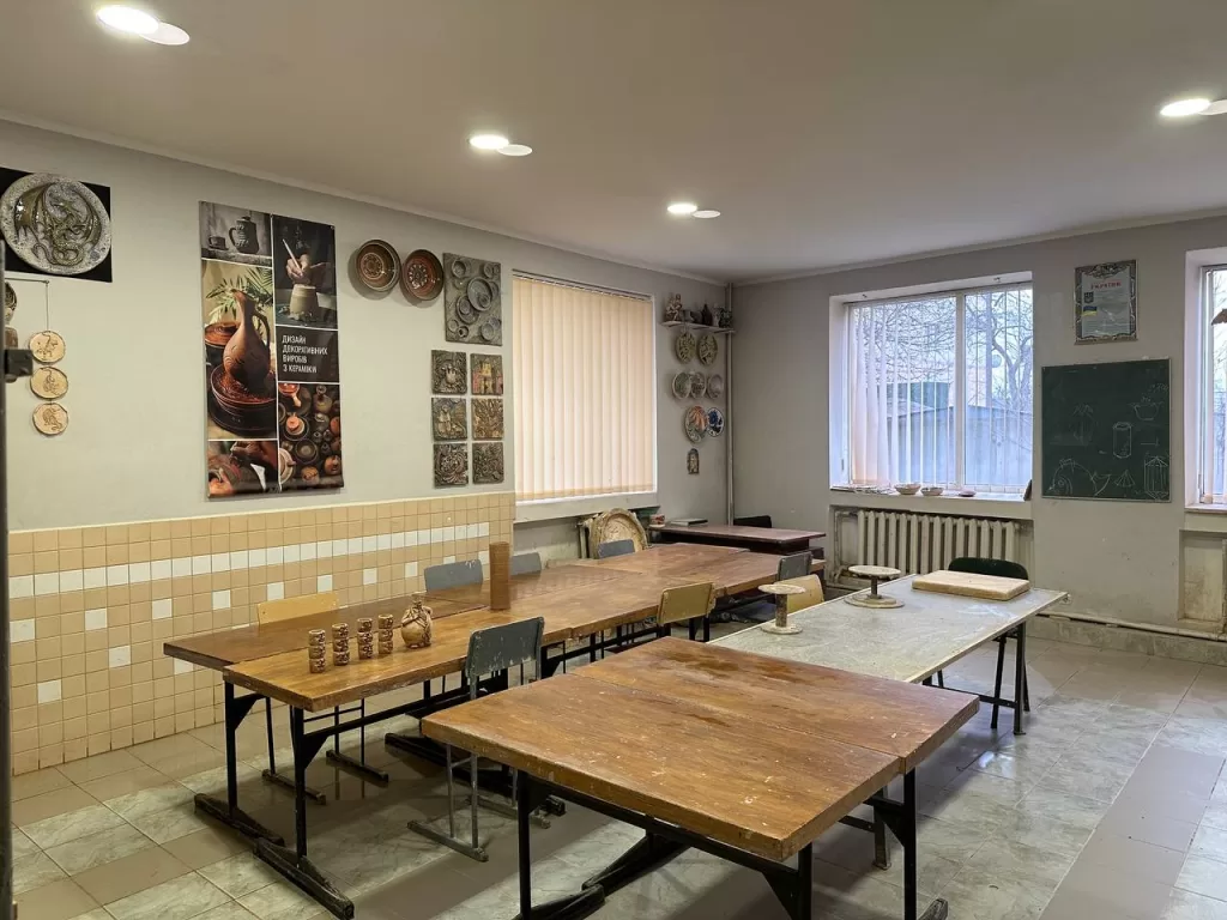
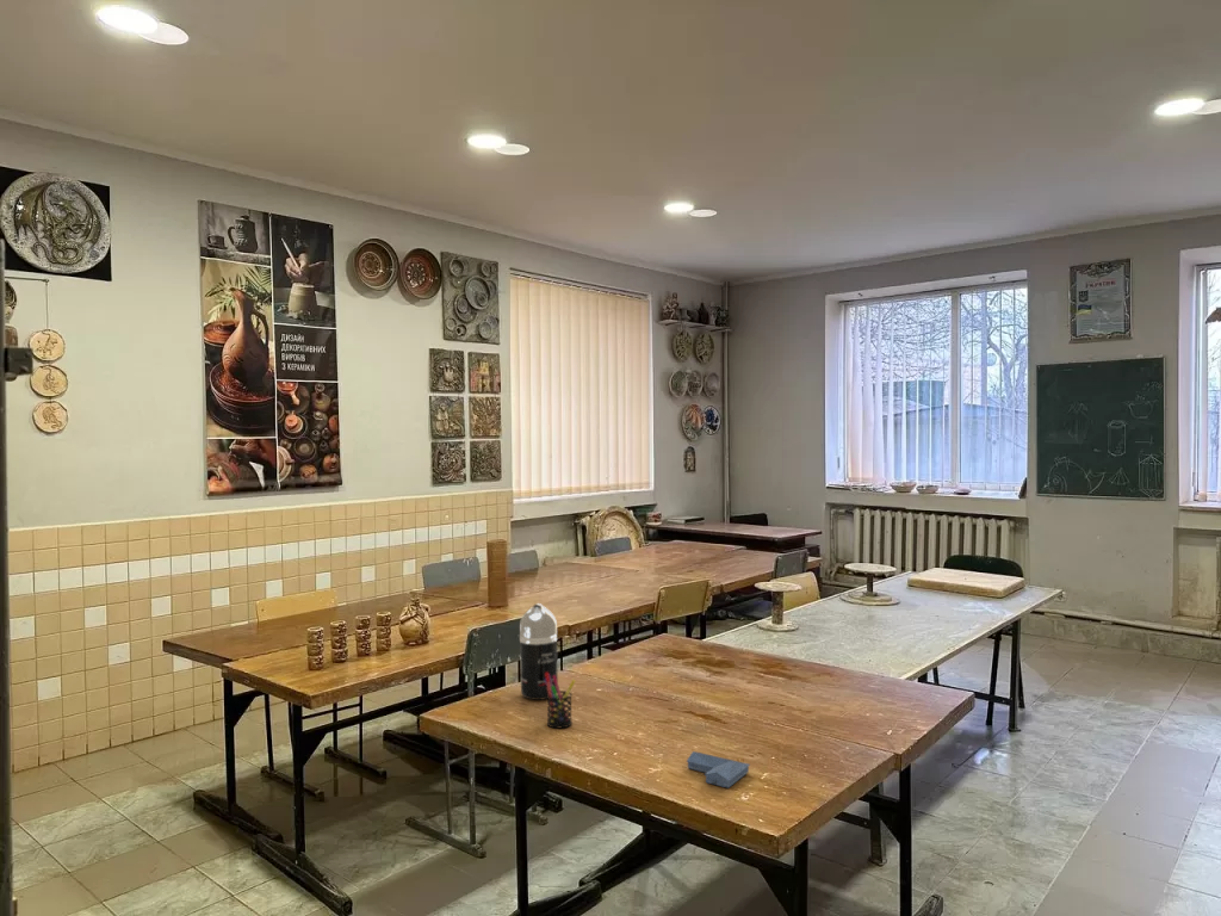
+ architectural model [686,750,751,790]
+ pen holder [545,673,576,730]
+ spray bottle [519,602,559,701]
